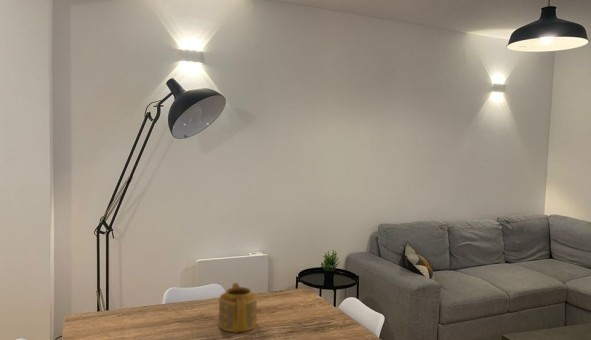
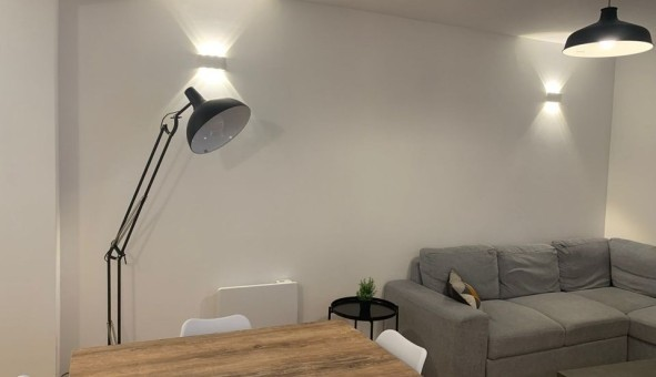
- teapot [218,282,258,333]
